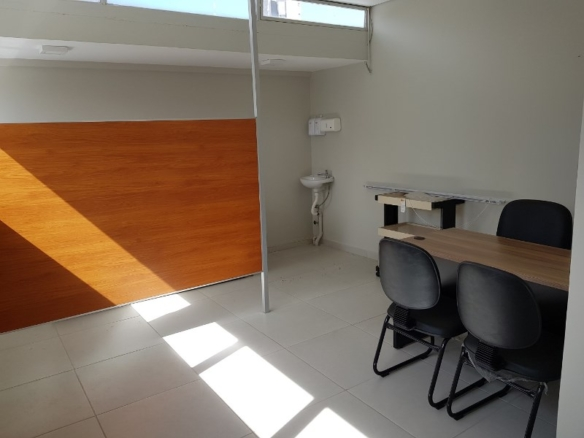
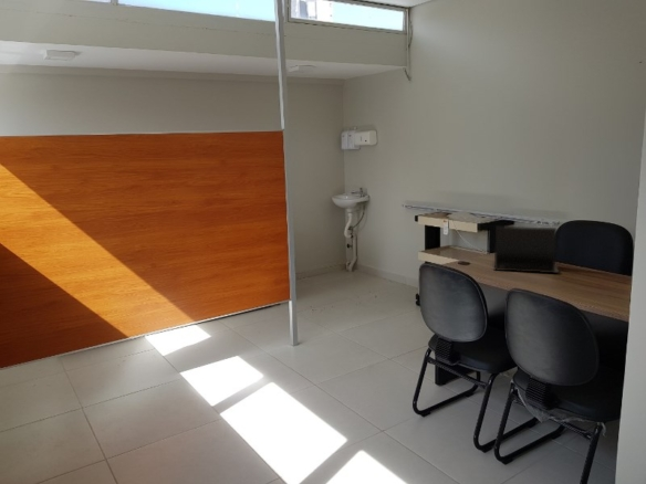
+ laptop [492,225,560,274]
